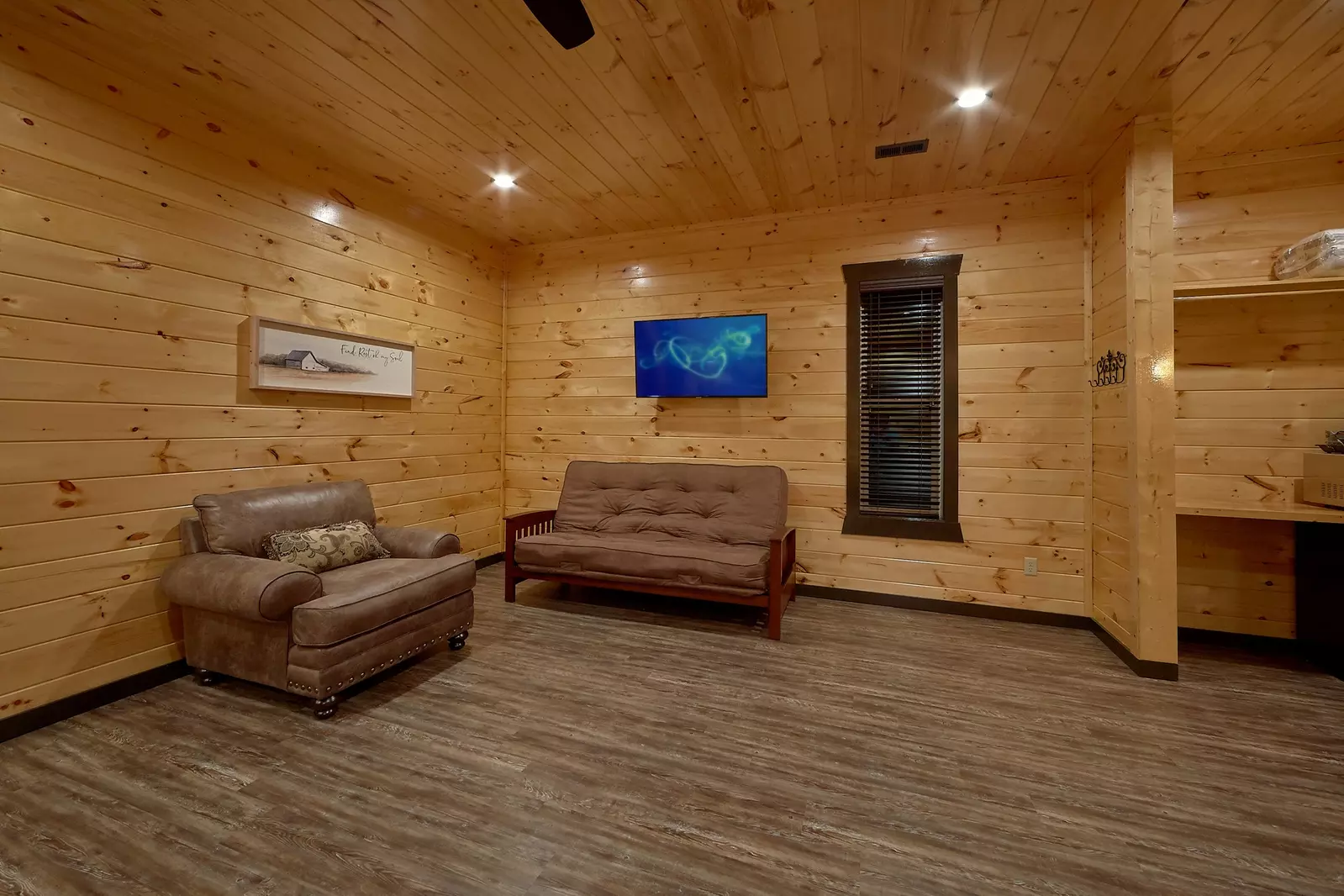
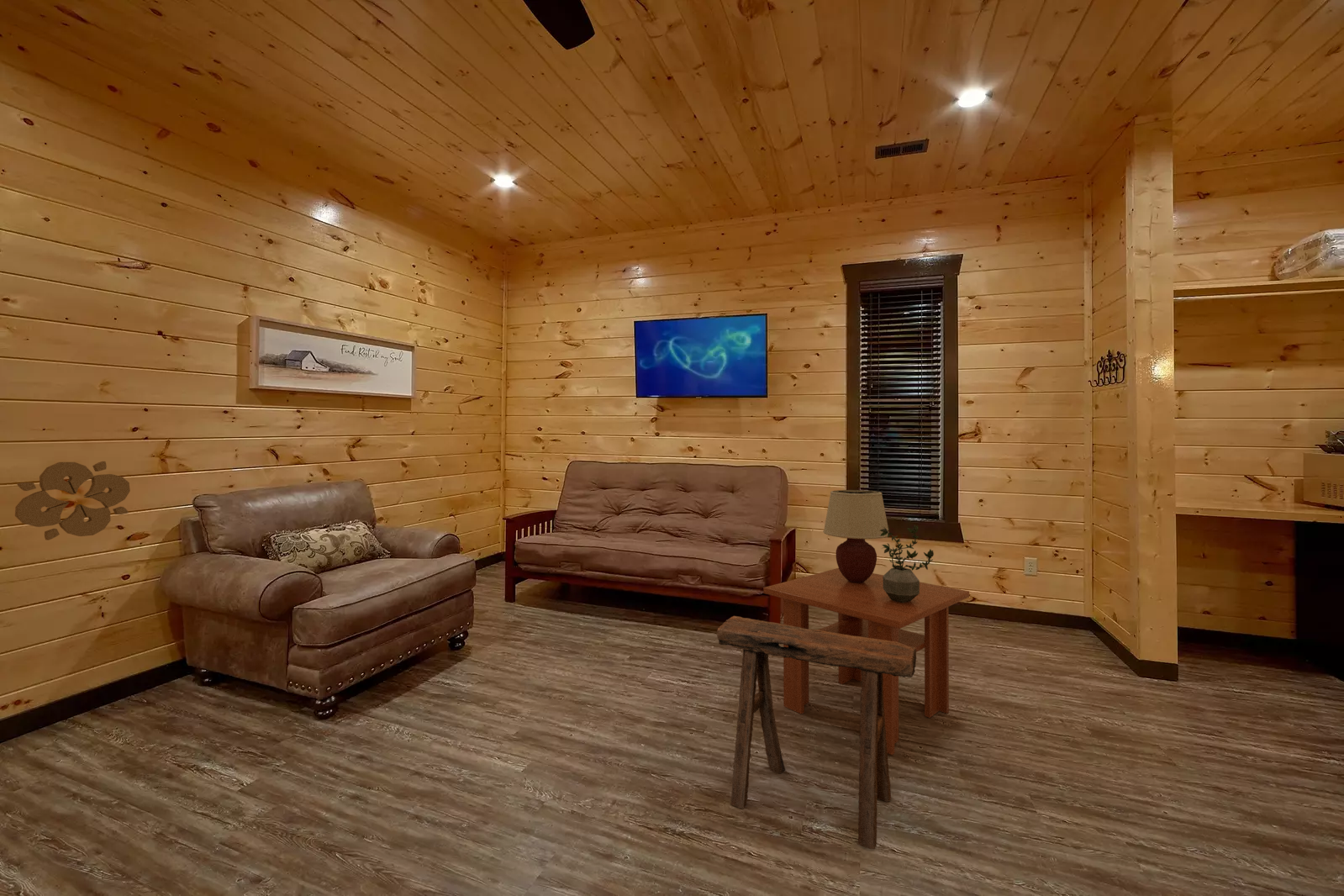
+ coffee table [762,567,970,756]
+ table lamp [822,489,889,582]
+ stool [716,615,917,850]
+ wall ornament [14,461,131,541]
+ potted plant [880,524,935,603]
